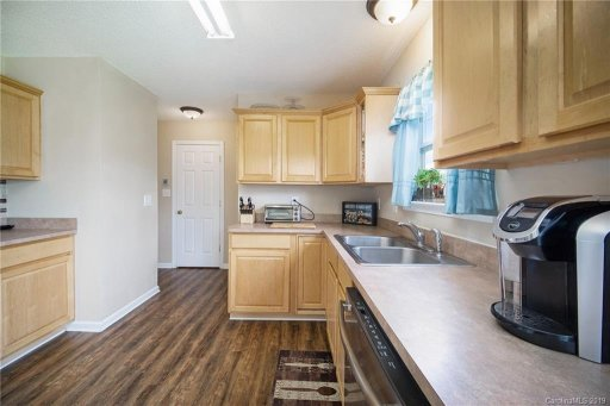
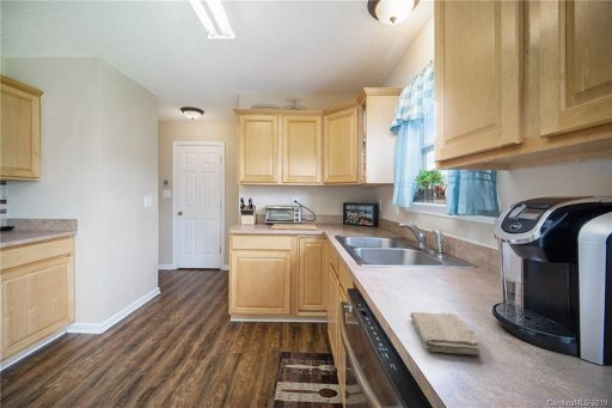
+ washcloth [409,311,483,355]
